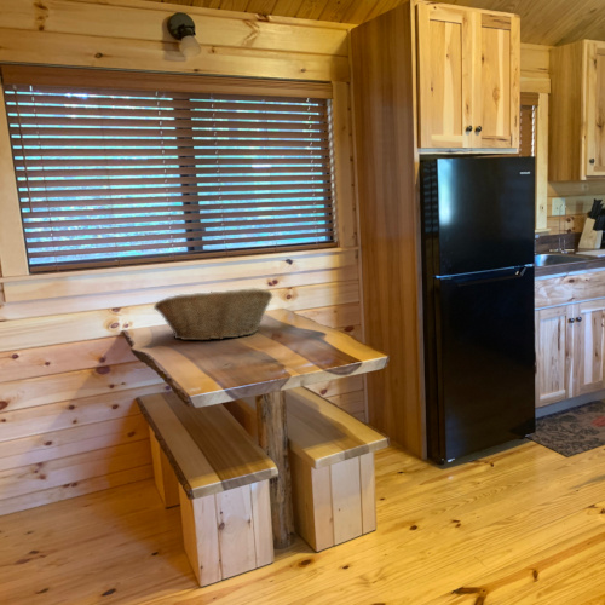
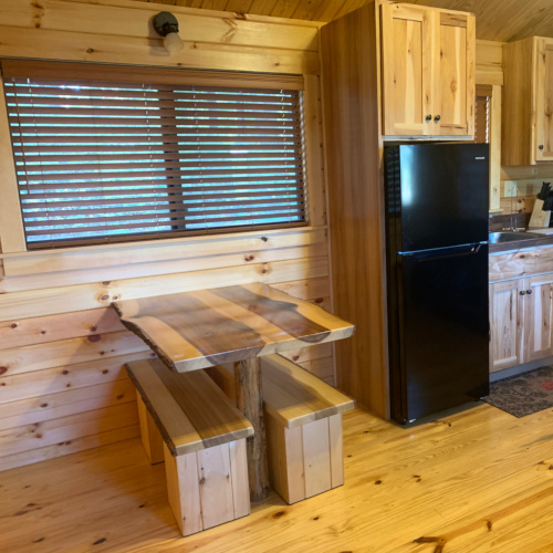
- fruit basket [152,287,273,341]
